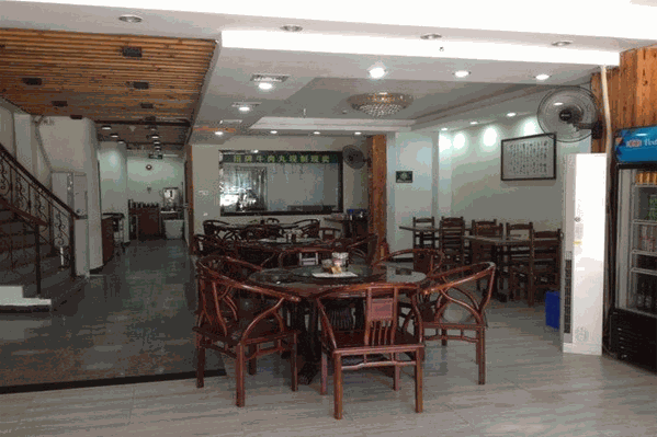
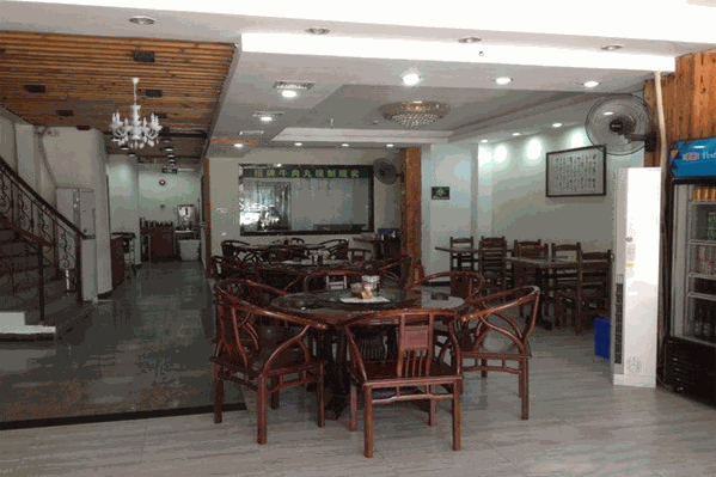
+ chandelier [108,77,163,149]
